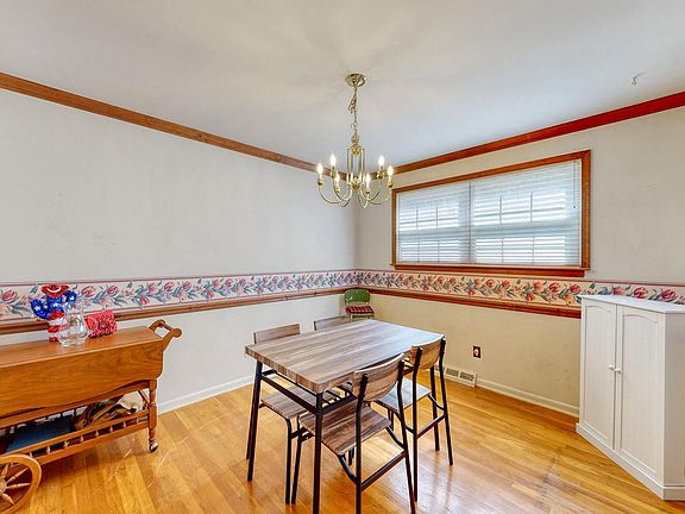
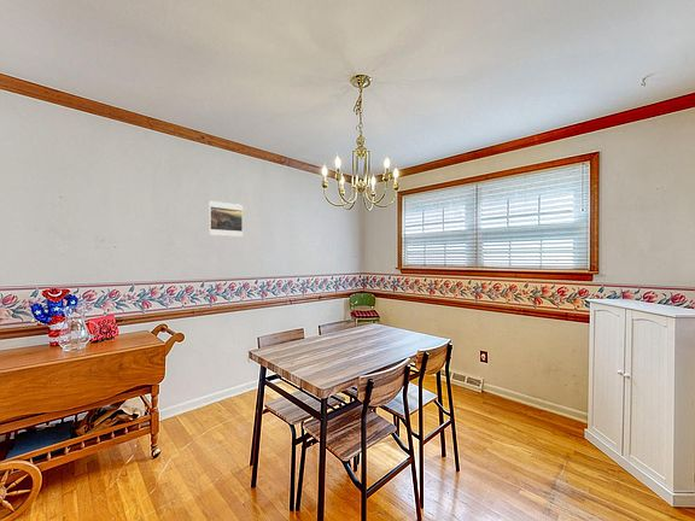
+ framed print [208,200,244,238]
